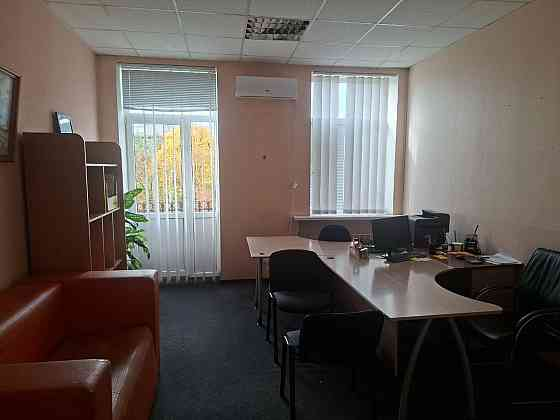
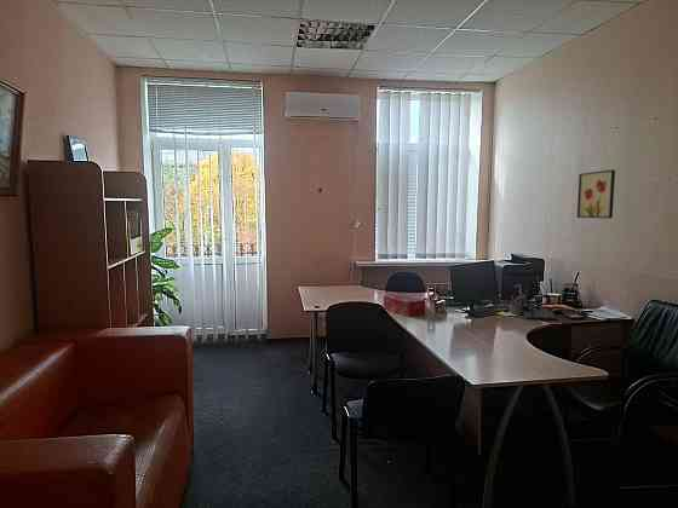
+ desk organizer [508,293,558,321]
+ tissue box [383,293,426,317]
+ wall art [576,168,616,219]
